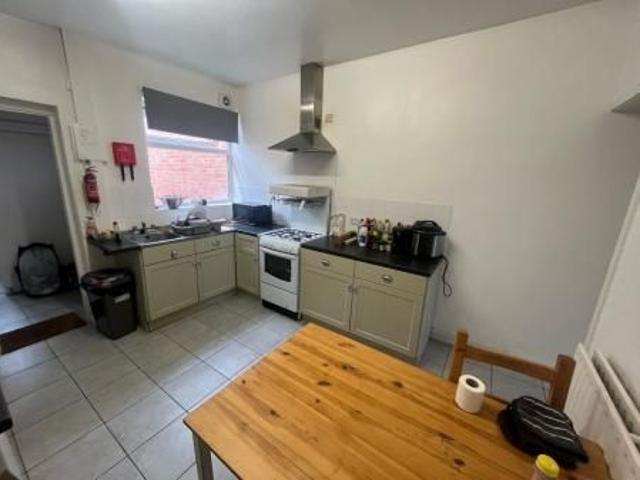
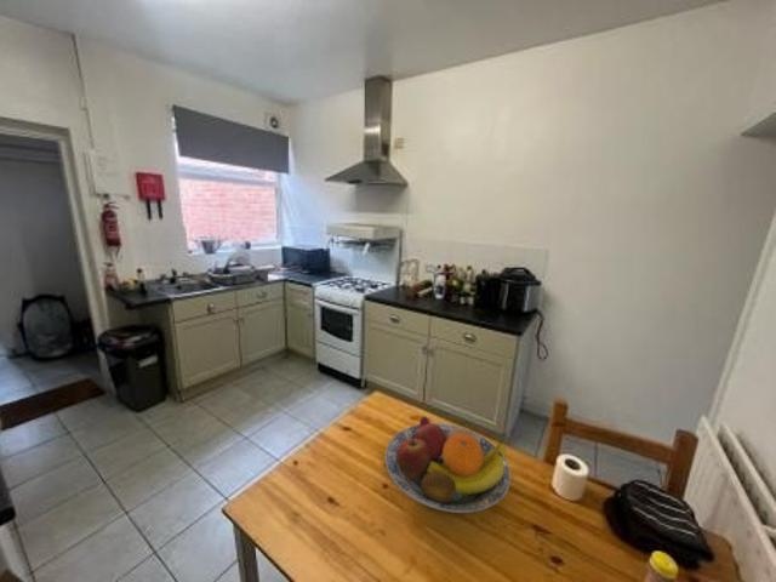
+ fruit bowl [384,416,512,514]
